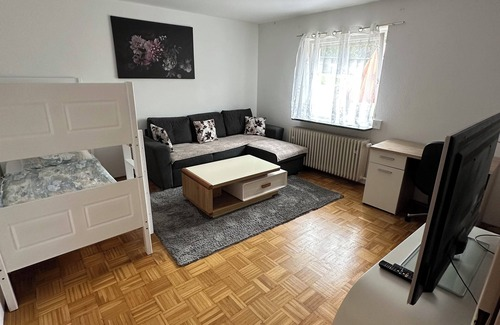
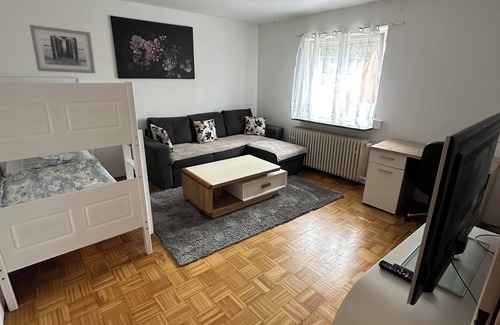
+ wall art [29,24,96,74]
